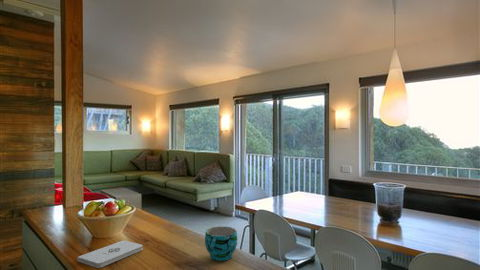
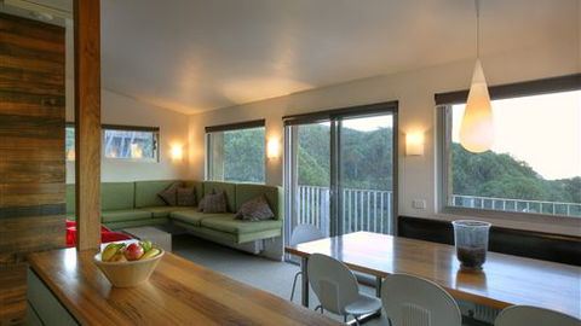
- cup [204,226,238,262]
- notepad [77,239,144,269]
